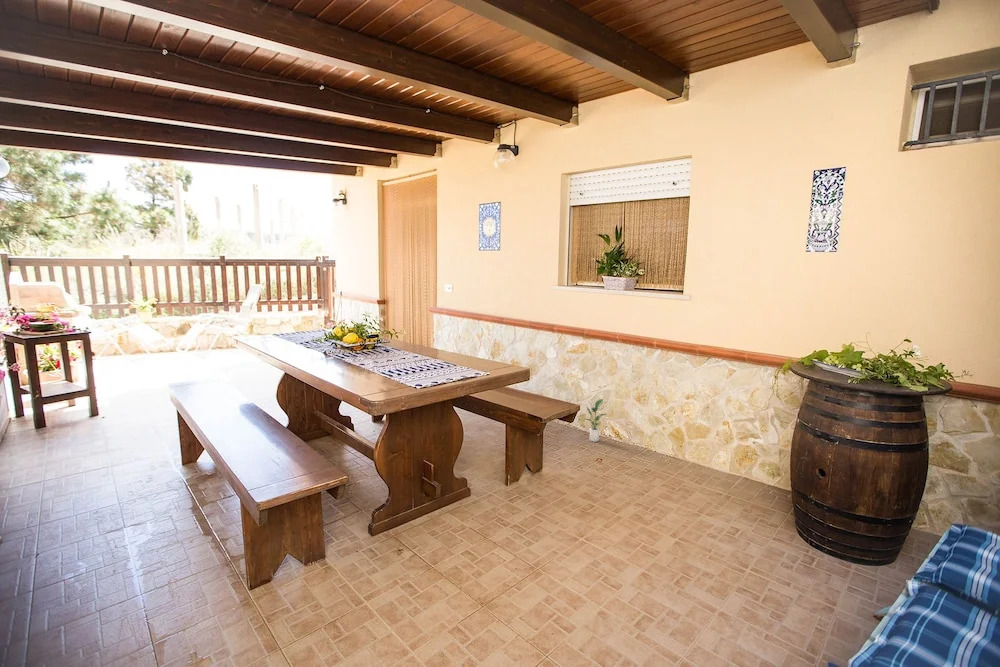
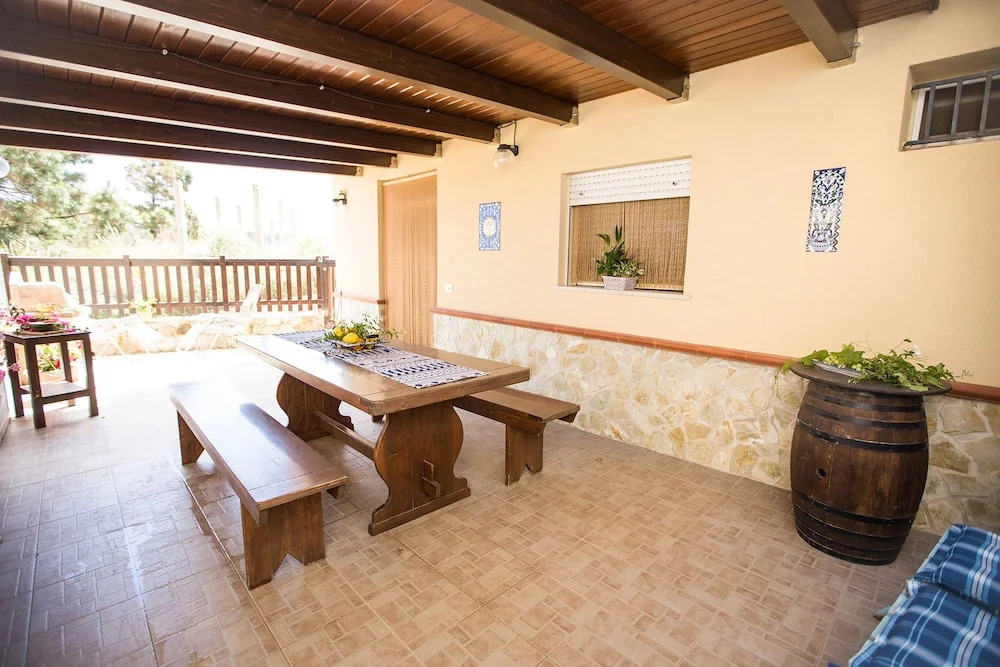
- potted plant [584,398,608,443]
